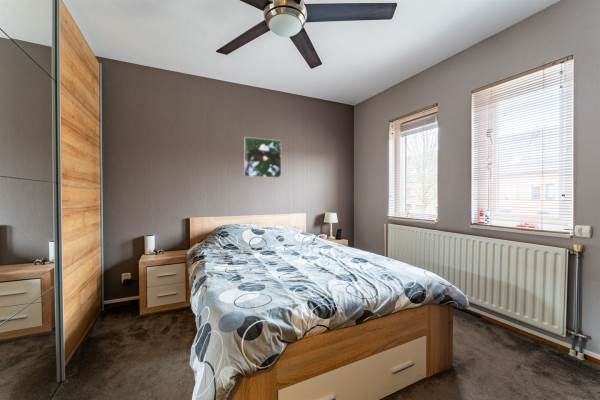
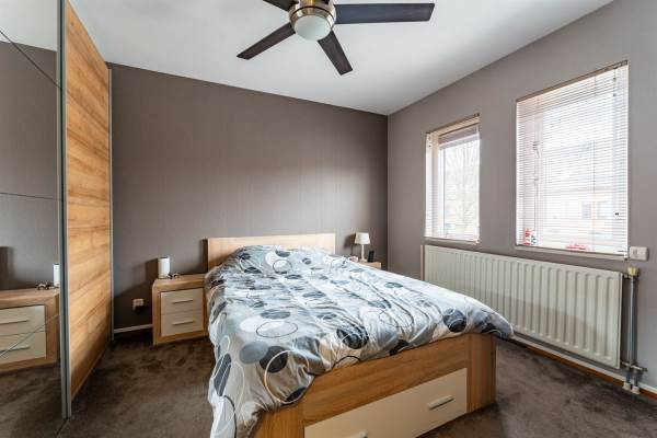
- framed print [243,136,282,179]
